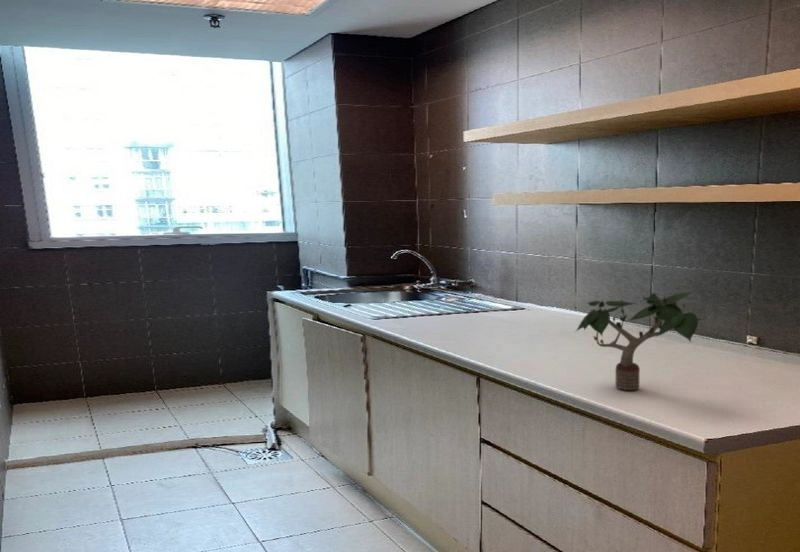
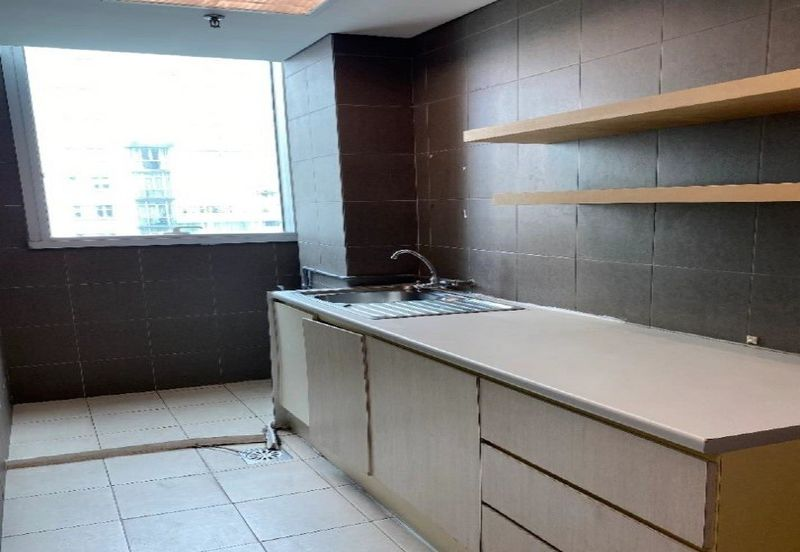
- potted plant [574,289,704,391]
